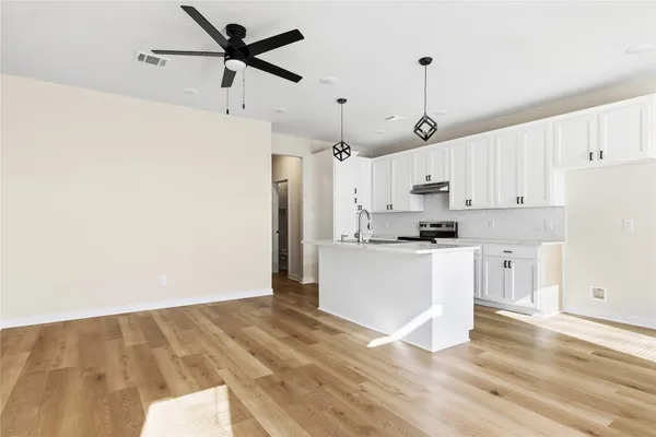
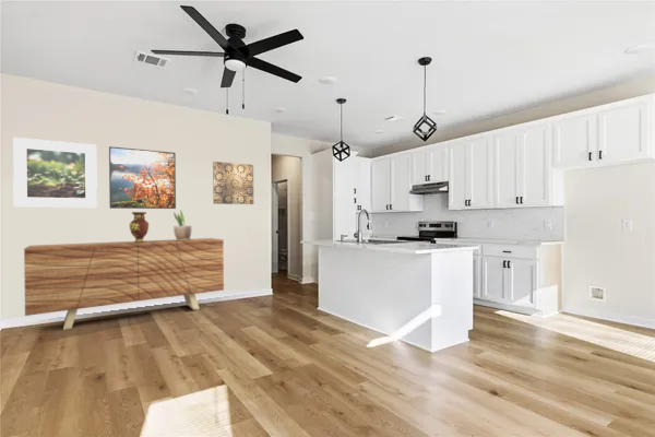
+ sideboard [23,237,225,331]
+ decorative urn [129,211,150,243]
+ potted plant [172,209,192,240]
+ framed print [108,145,177,210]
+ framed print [12,137,98,209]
+ wall art [212,161,254,205]
